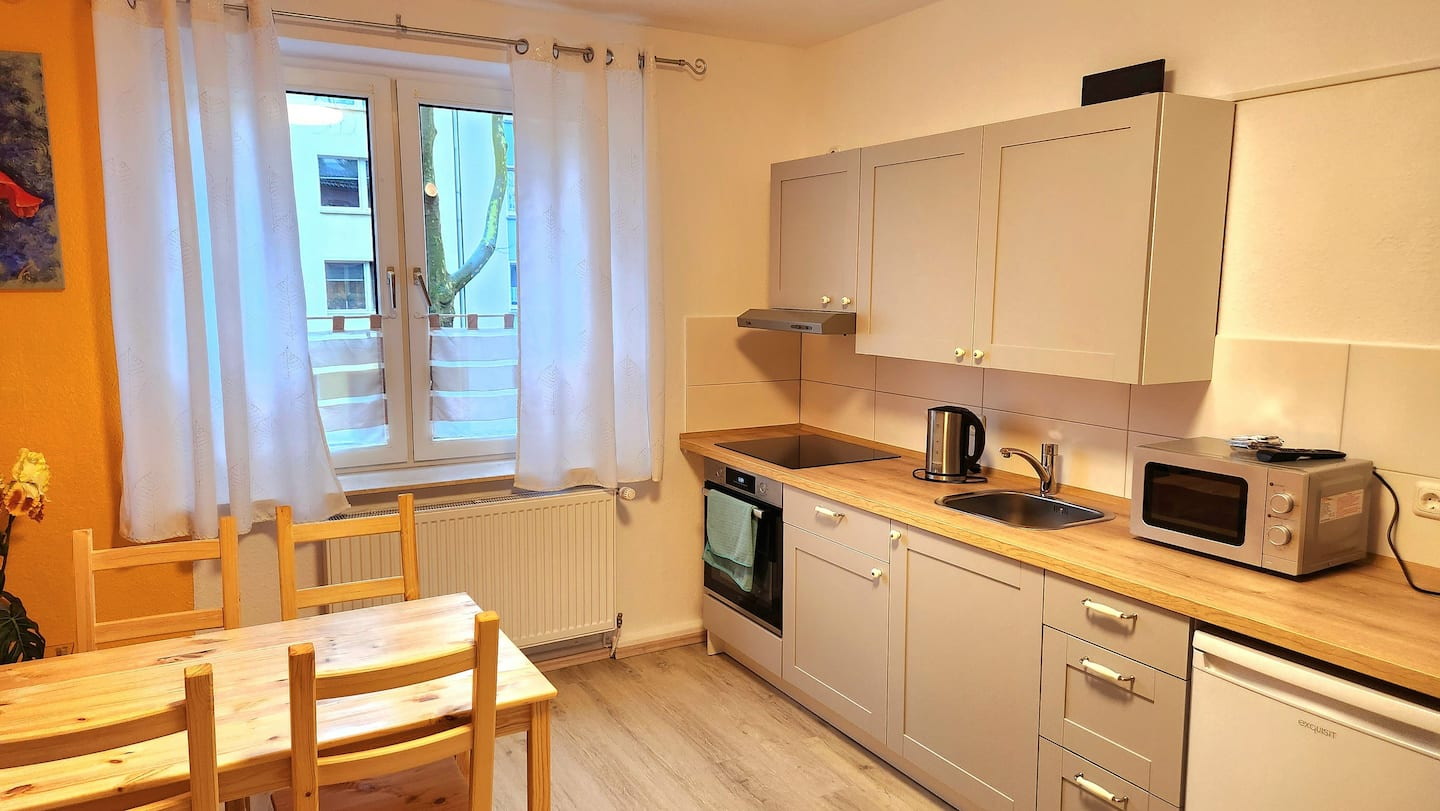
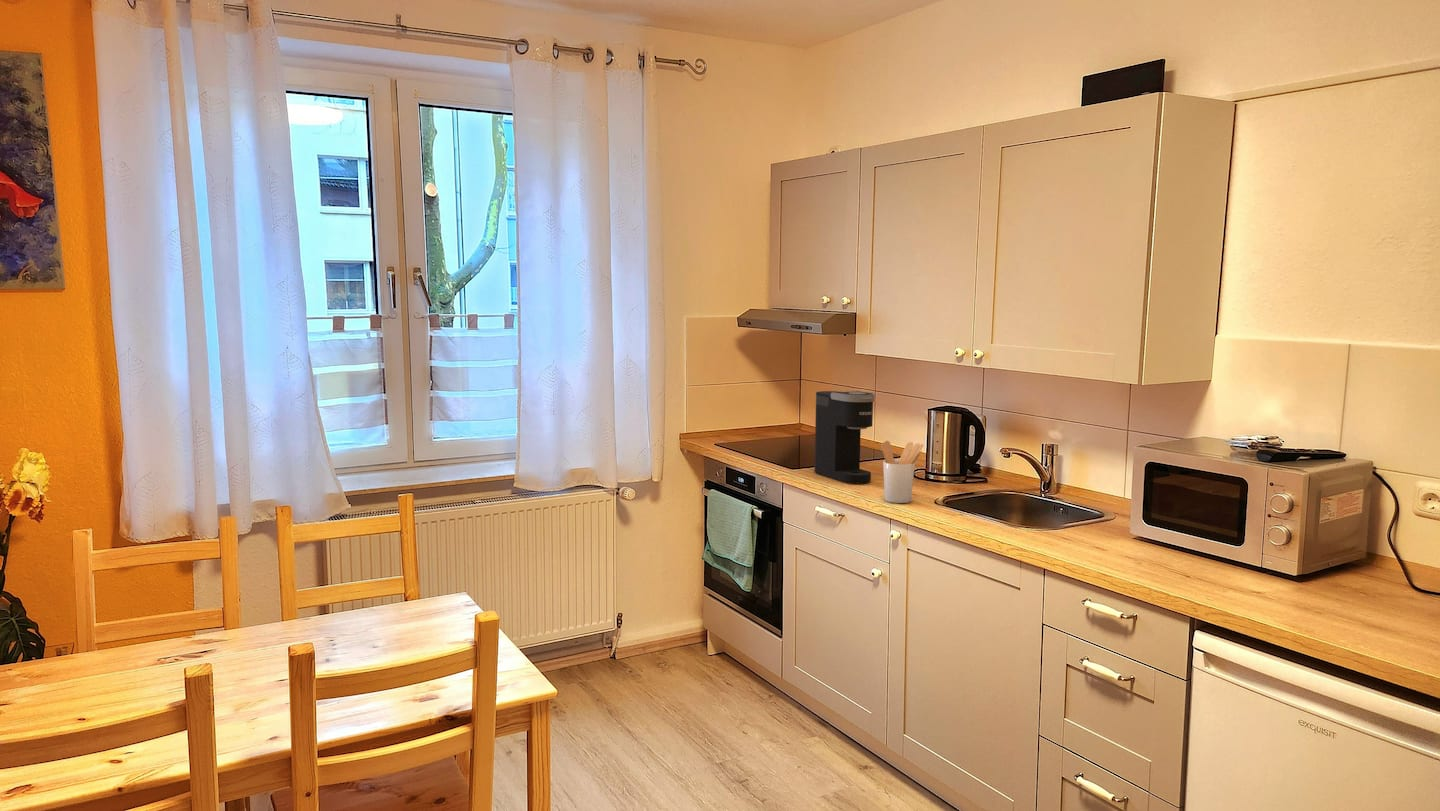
+ utensil holder [880,440,924,504]
+ coffee maker [814,390,876,484]
